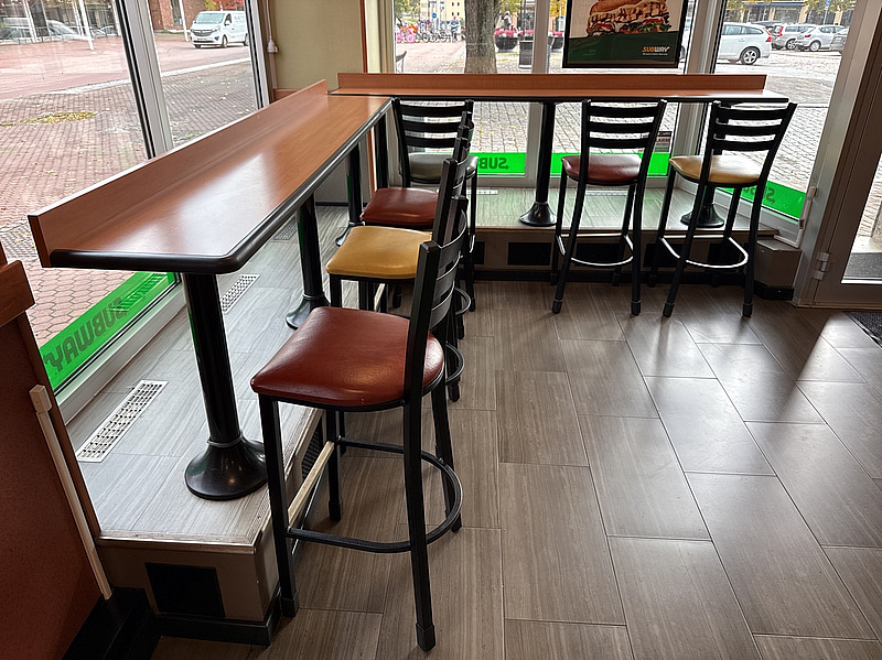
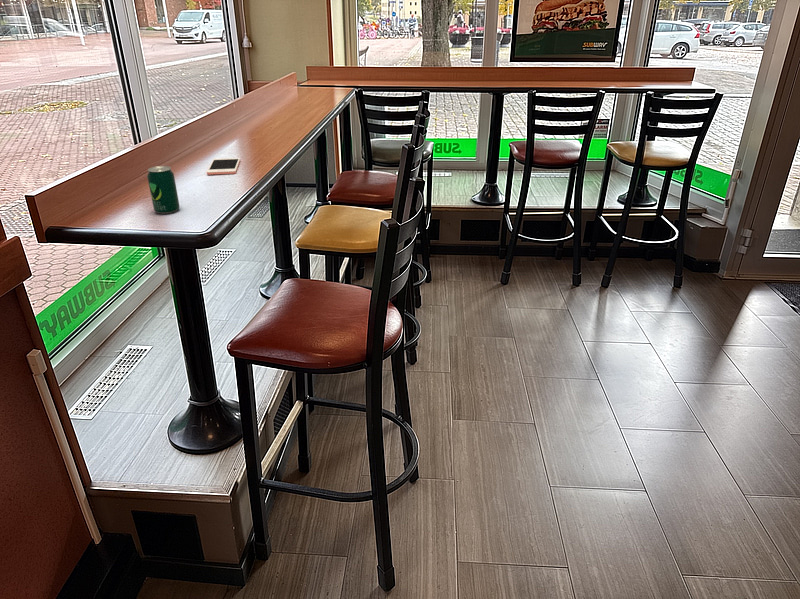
+ cell phone [206,157,241,176]
+ beverage can [146,165,180,215]
